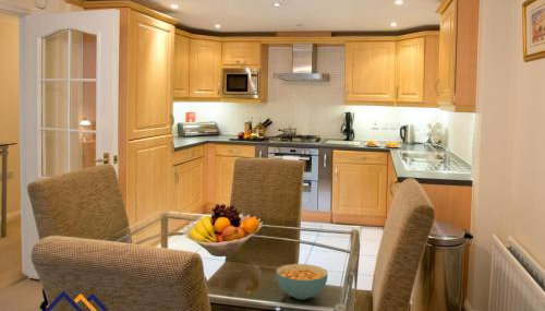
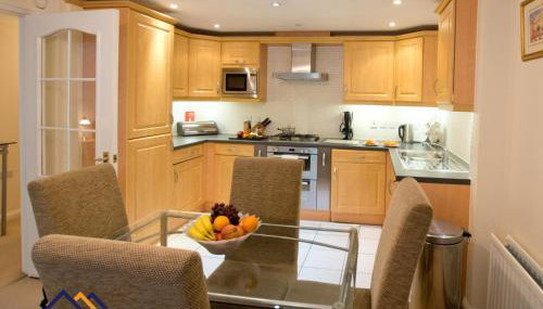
- cereal bowl [276,263,329,300]
